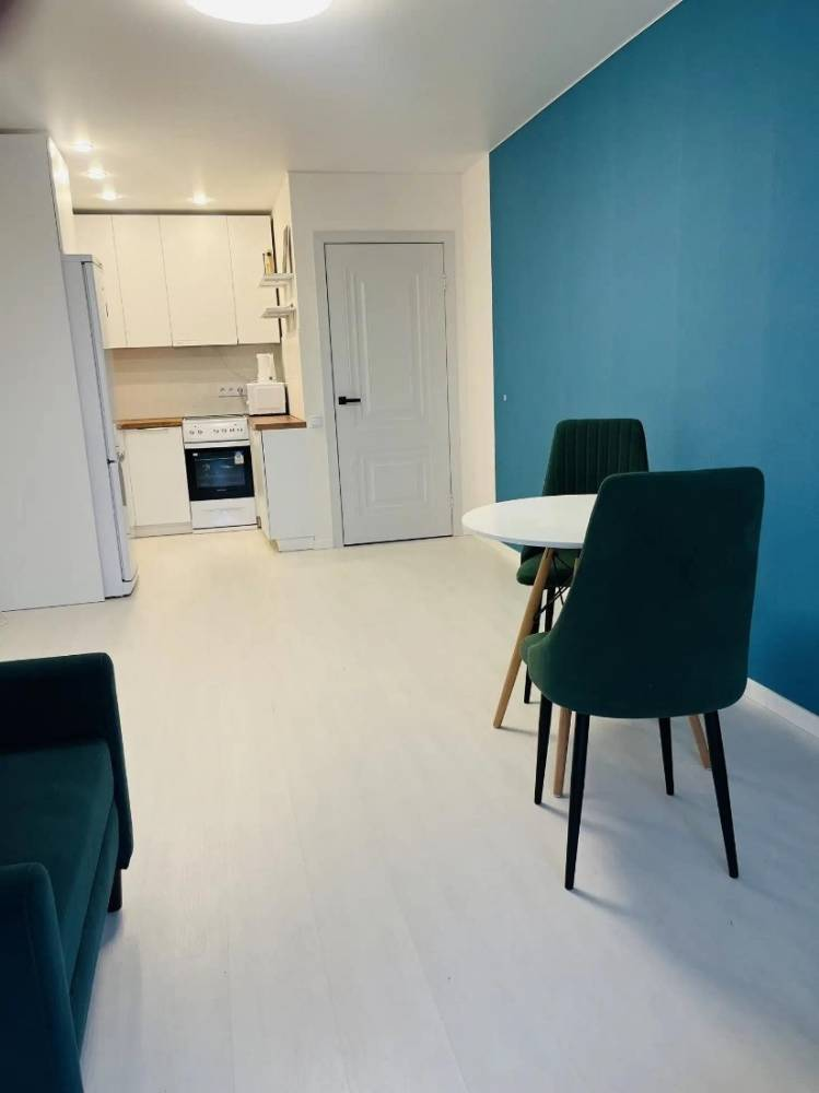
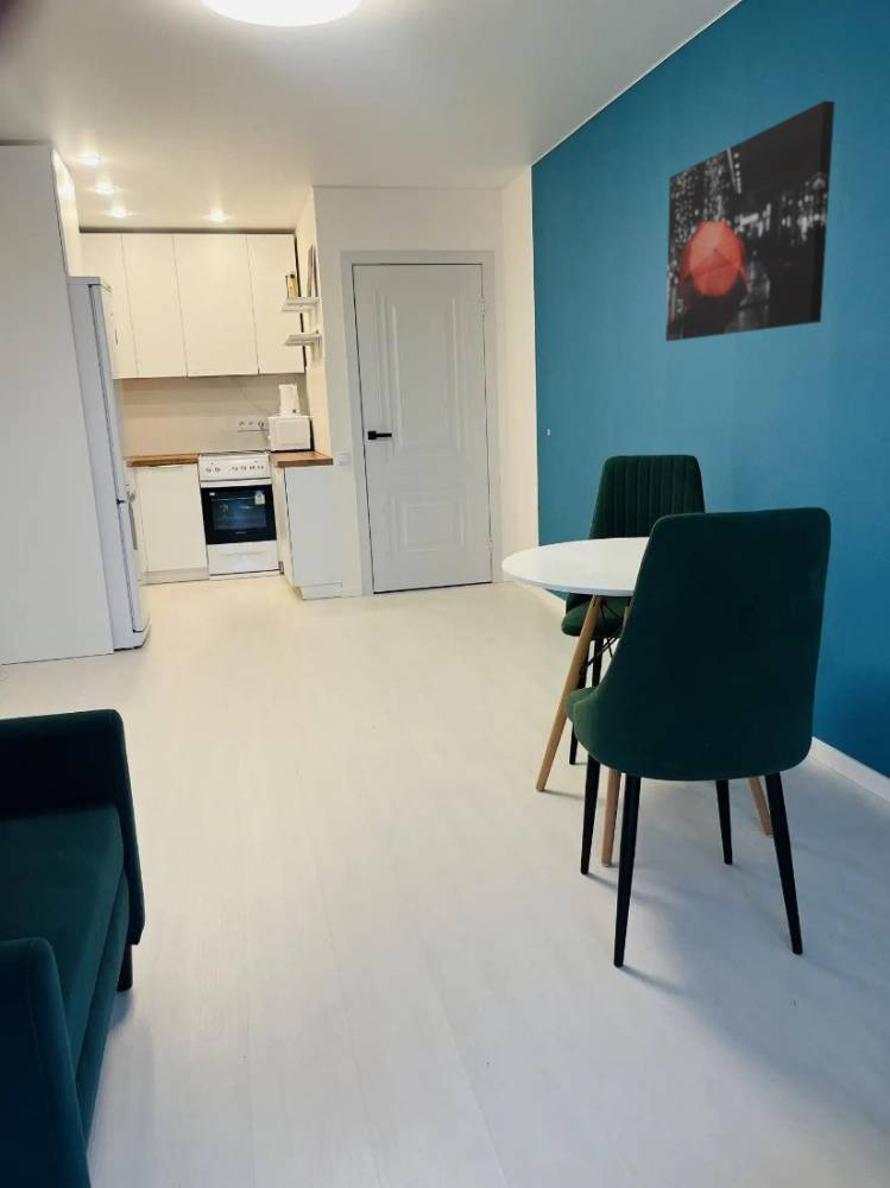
+ wall art [664,100,835,342]
